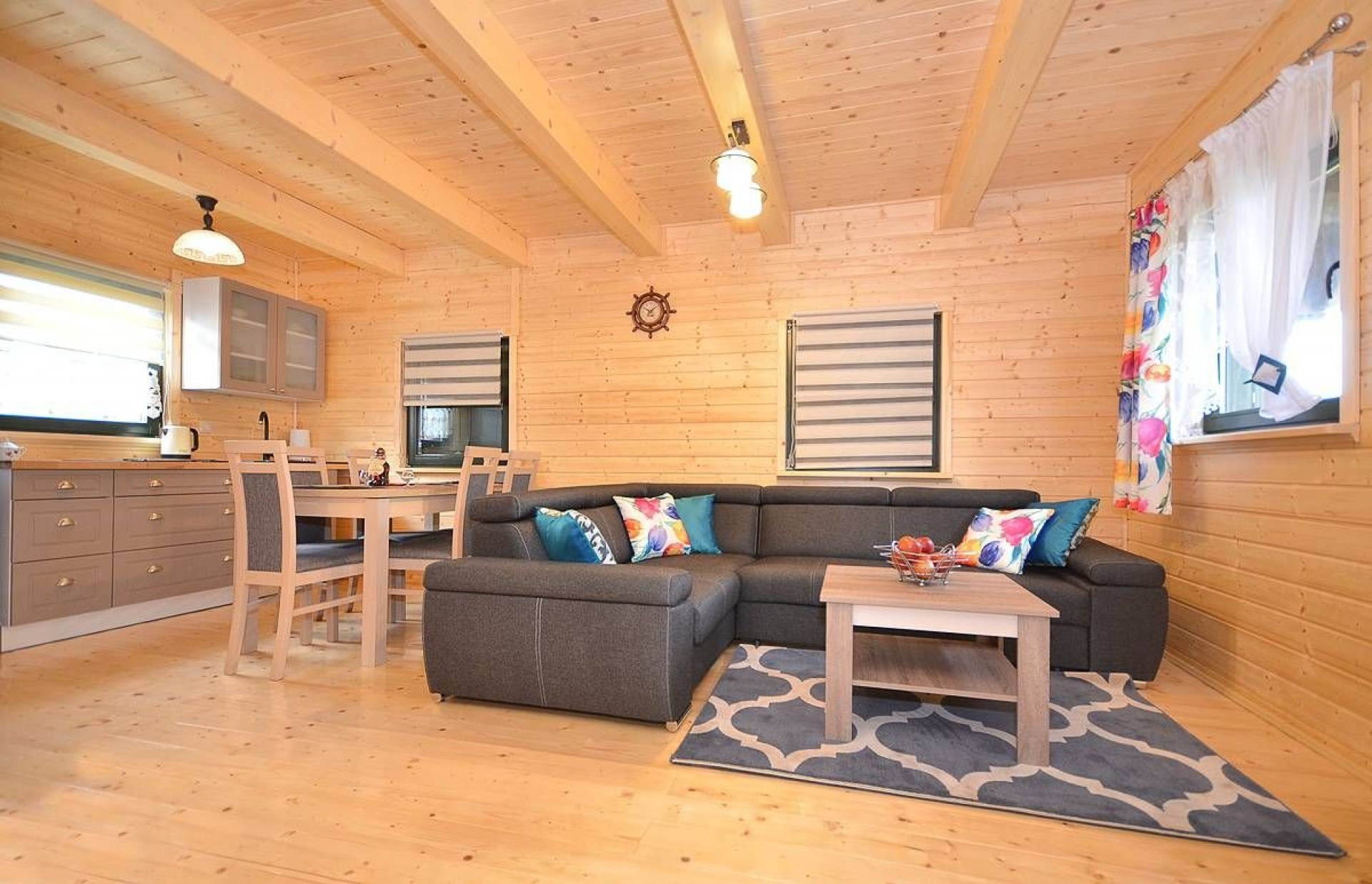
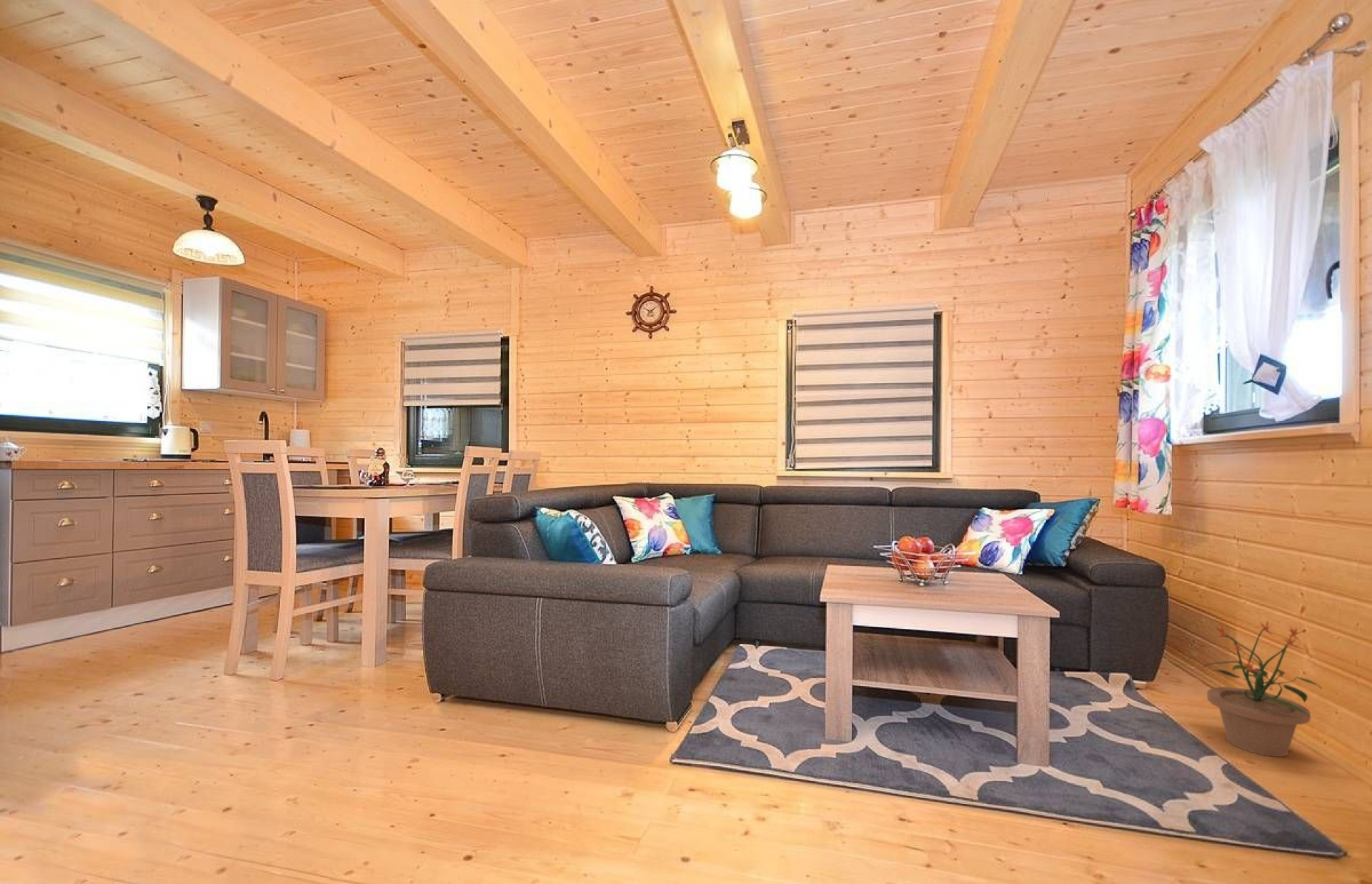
+ potted plant [1201,620,1323,758]
